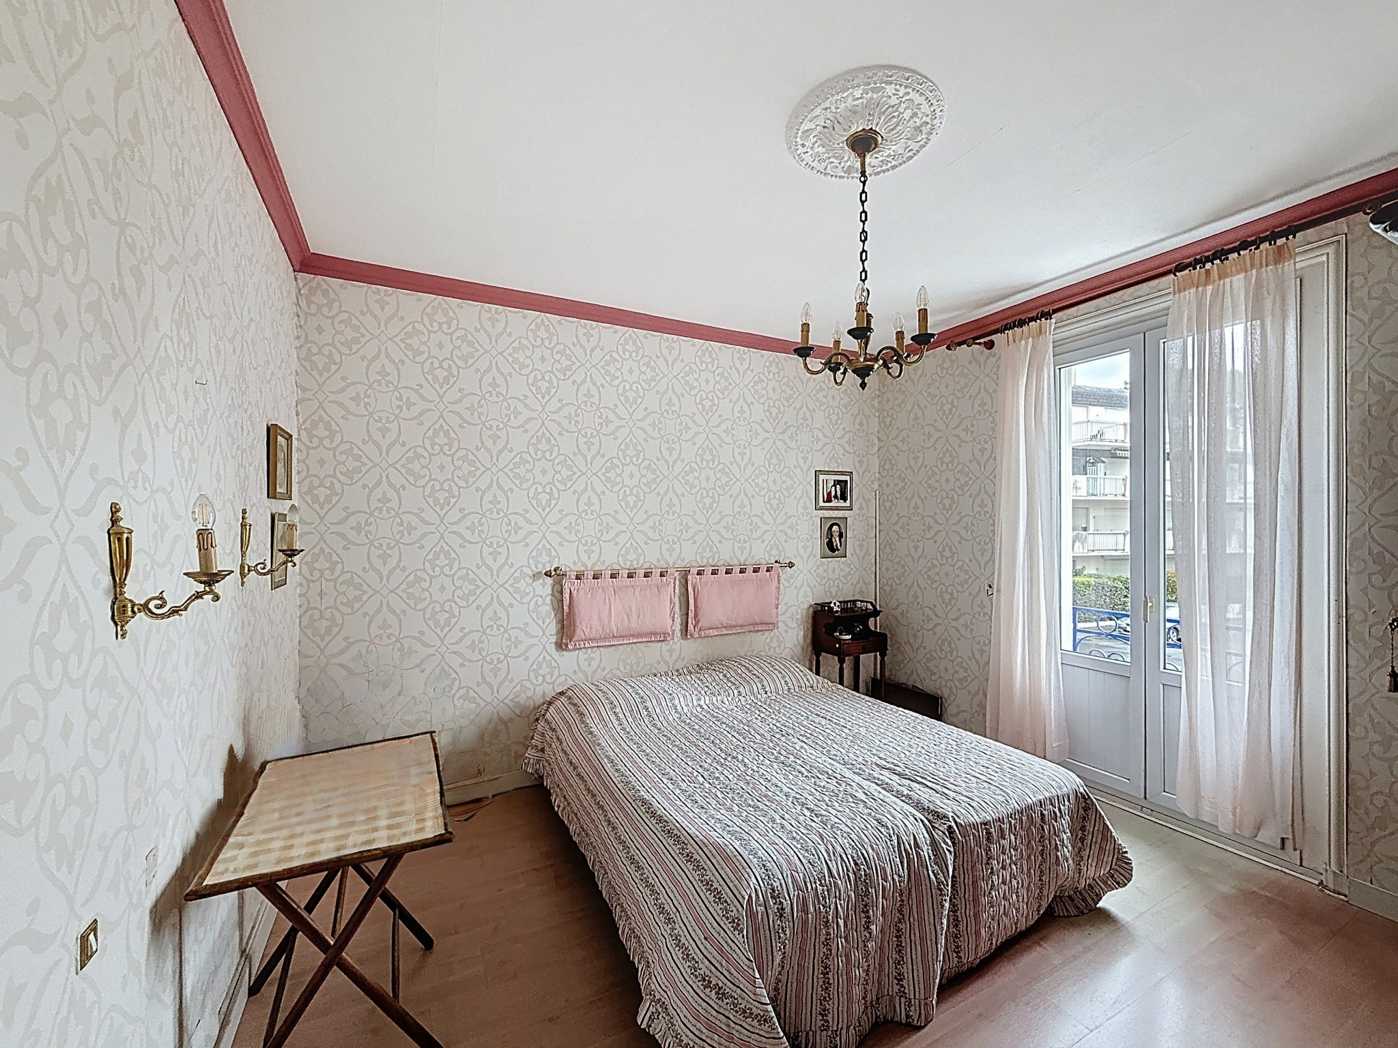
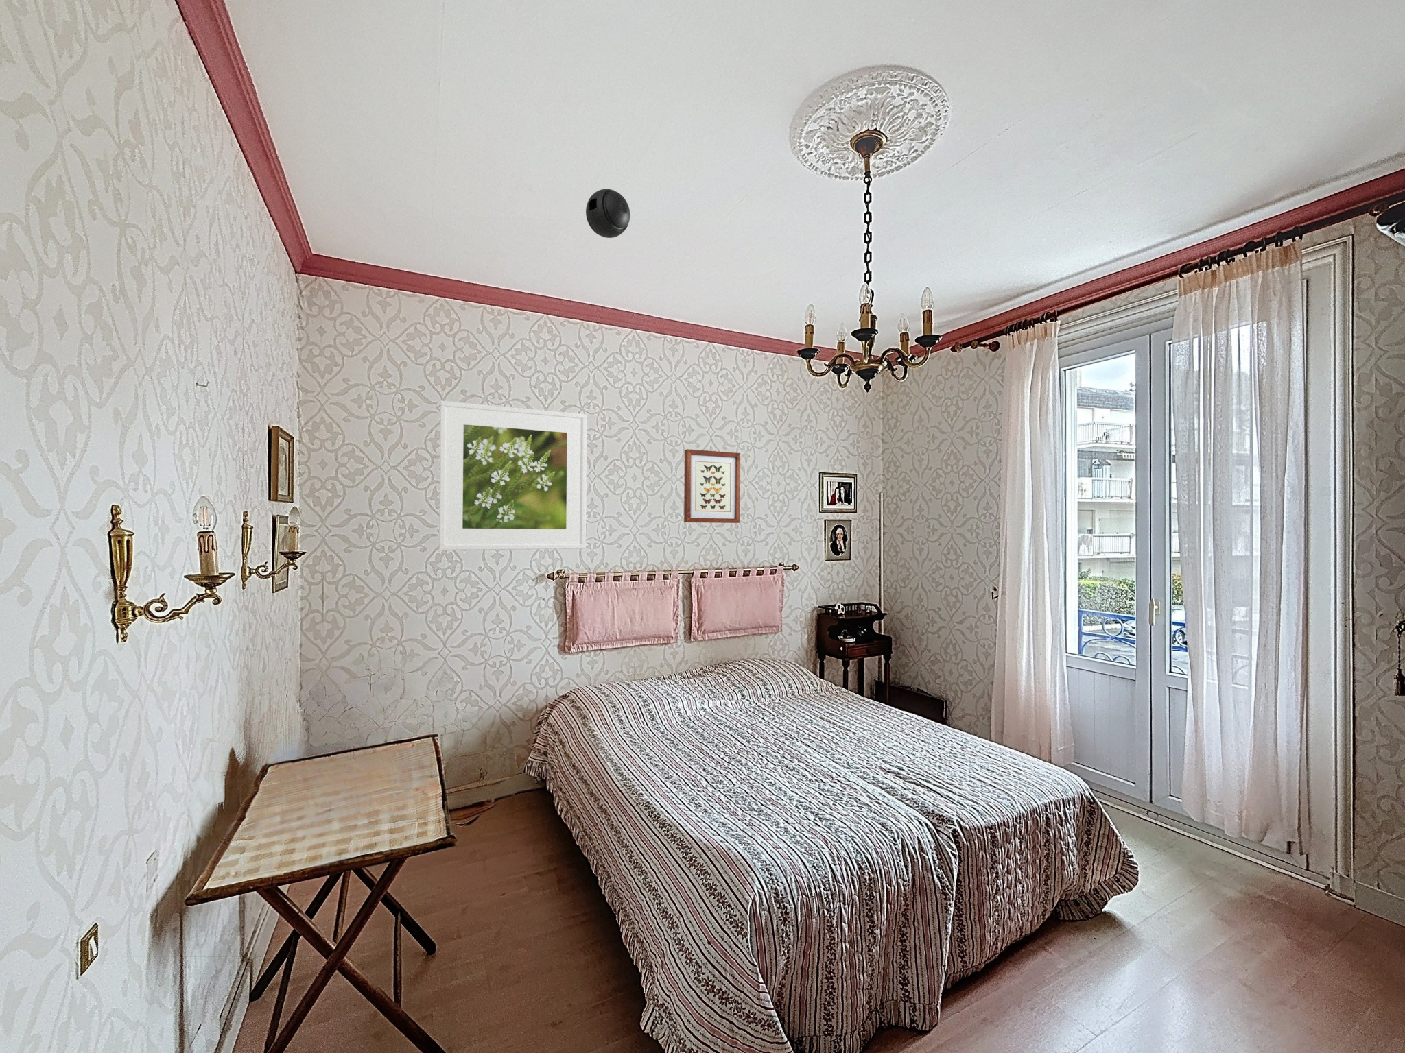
+ wall art [684,448,741,524]
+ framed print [438,400,587,551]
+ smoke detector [585,188,631,239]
